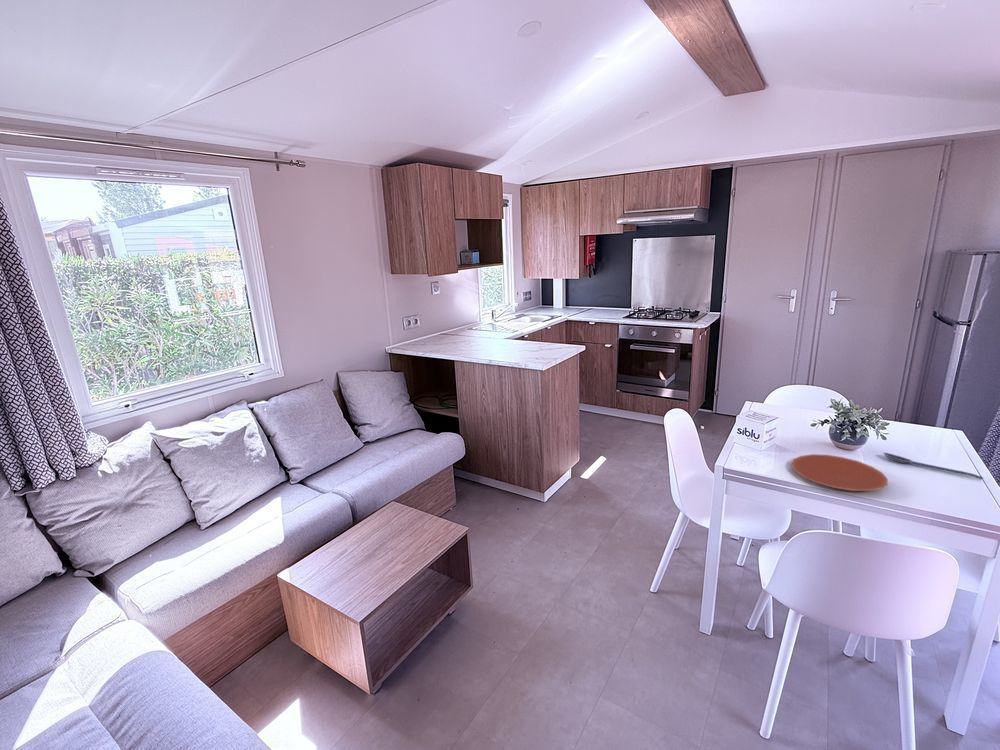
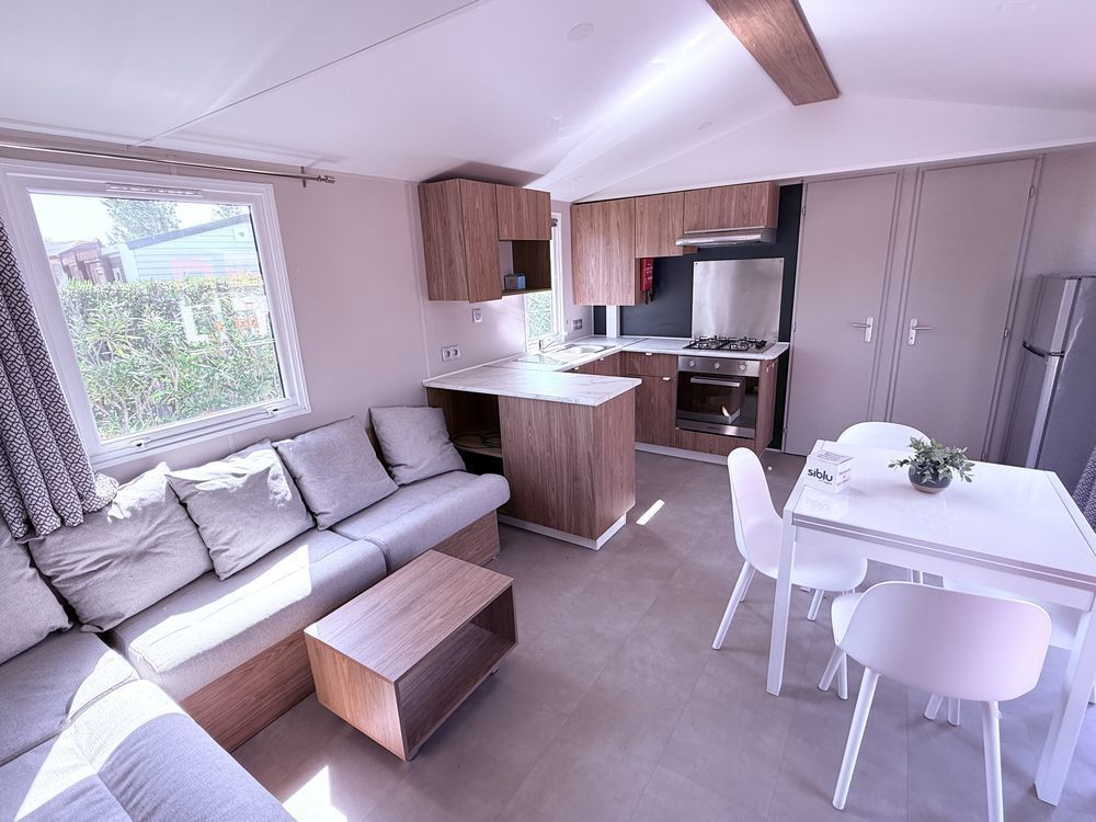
- plate [790,453,889,492]
- spoon [883,452,984,481]
